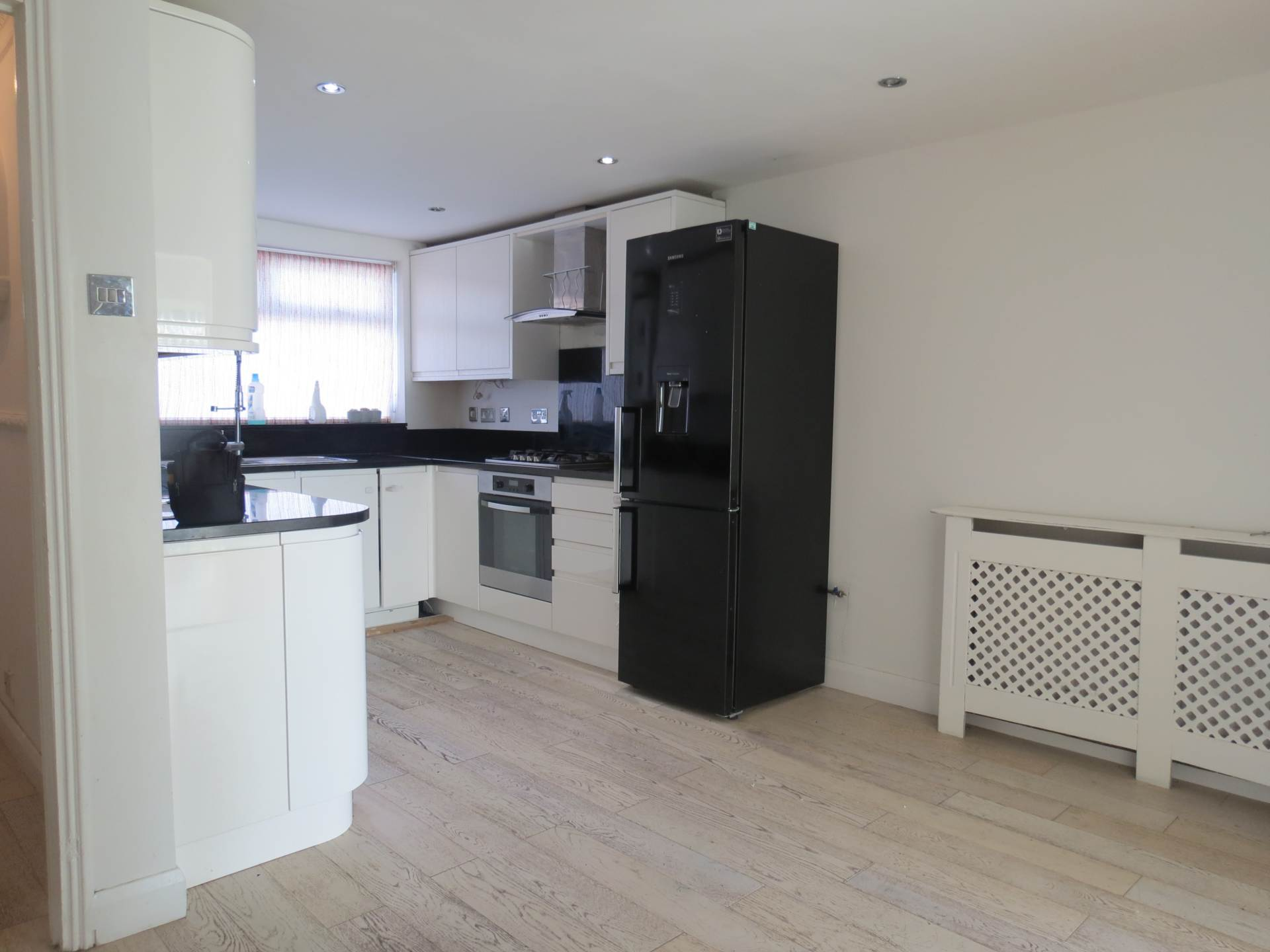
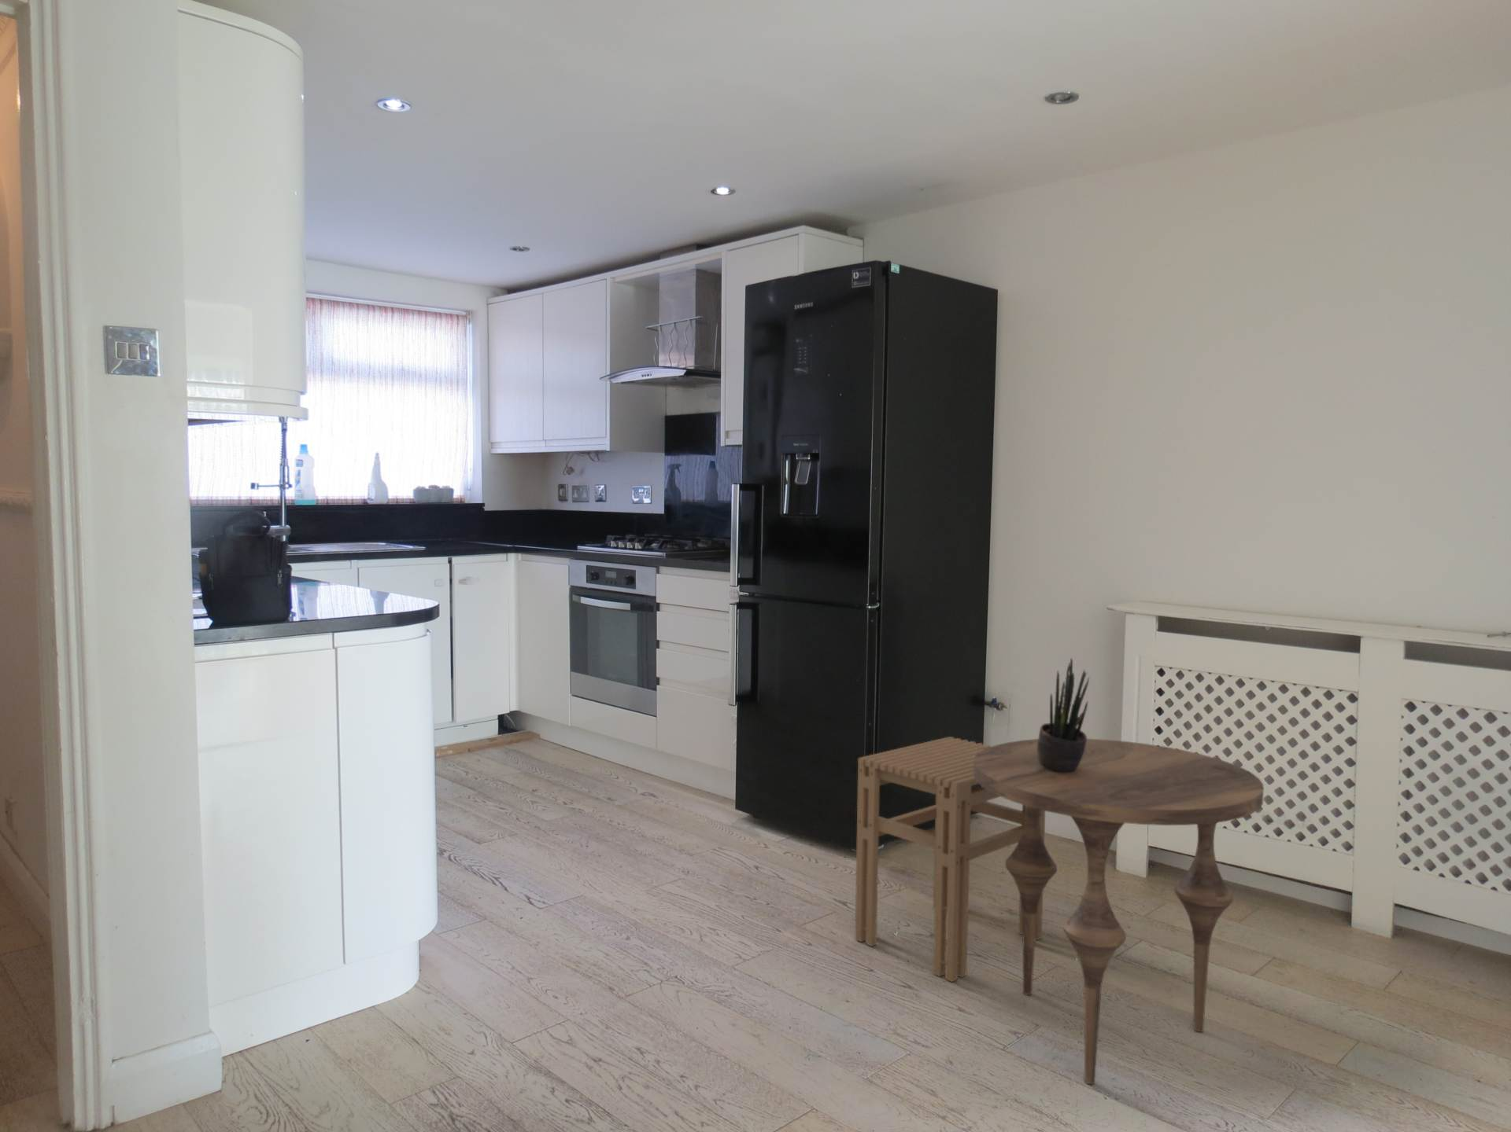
+ side table [973,738,1264,1084]
+ potted plant [1037,656,1090,773]
+ stool [854,736,1046,982]
